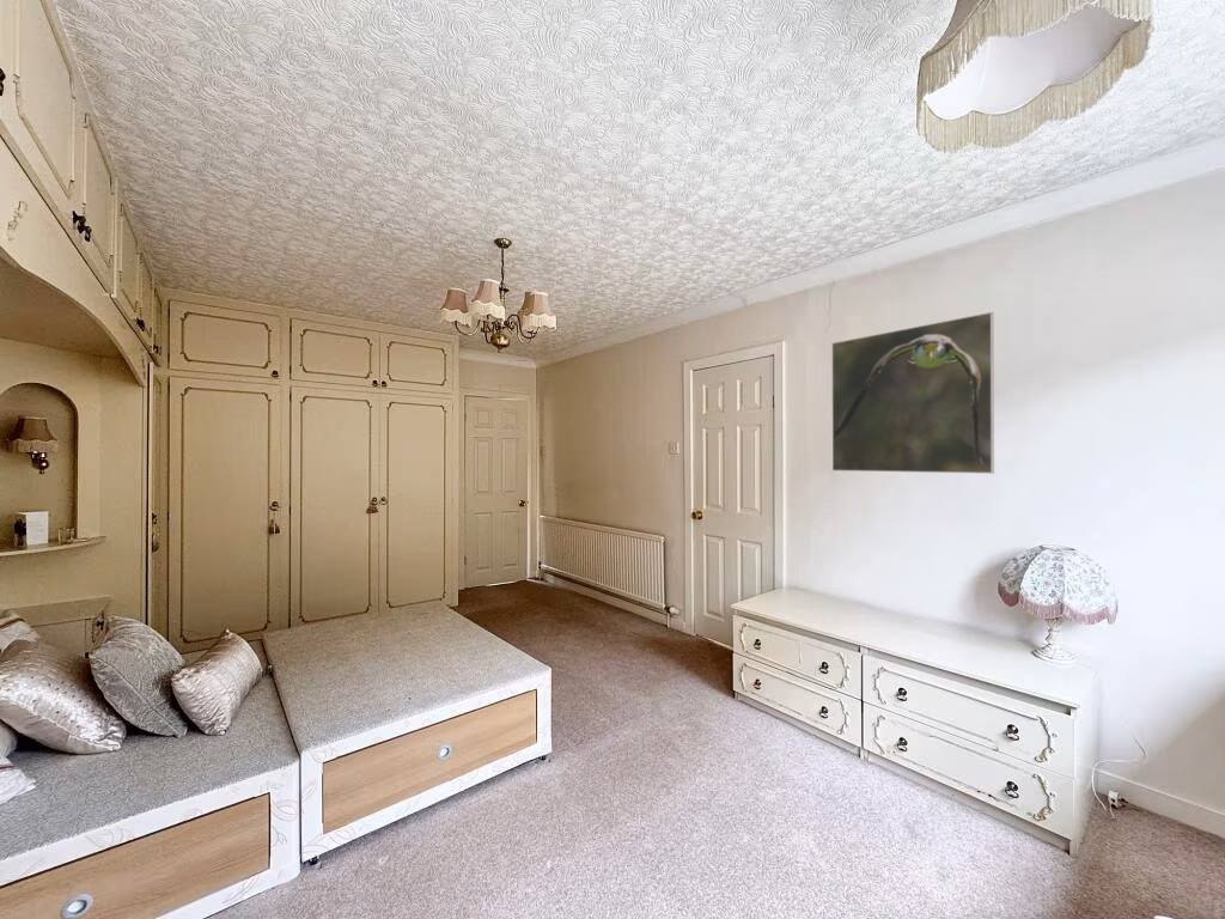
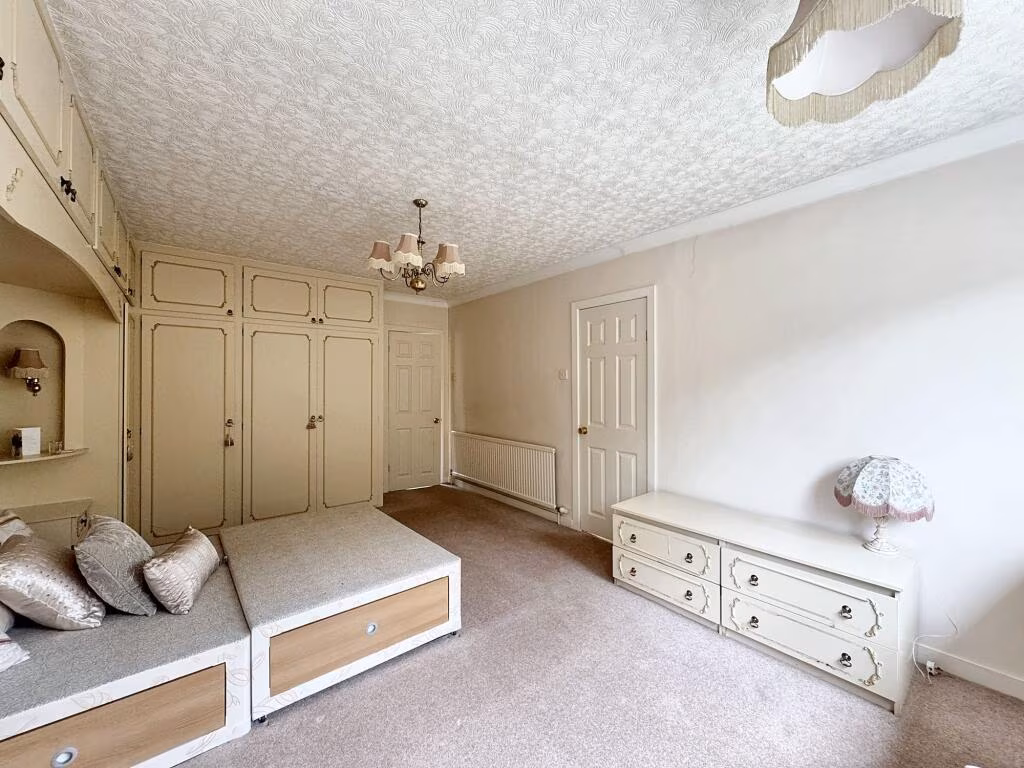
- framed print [830,311,995,475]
